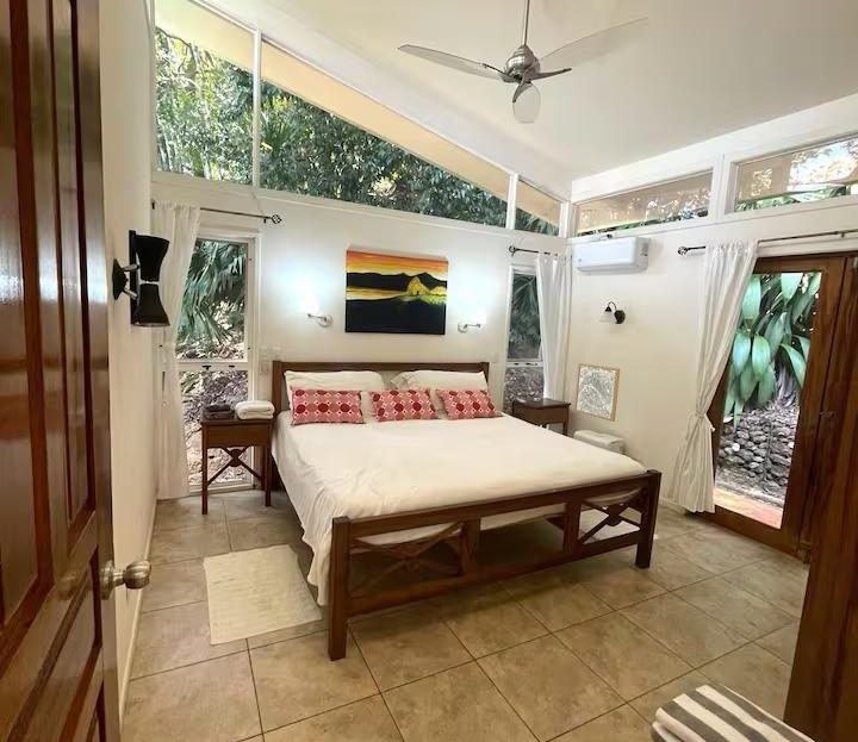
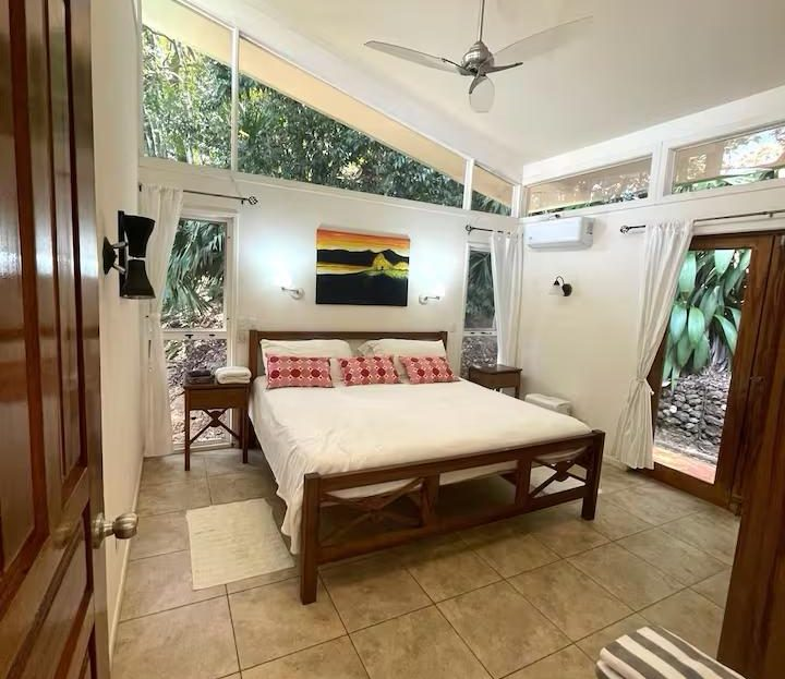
- wall art [573,362,621,423]
